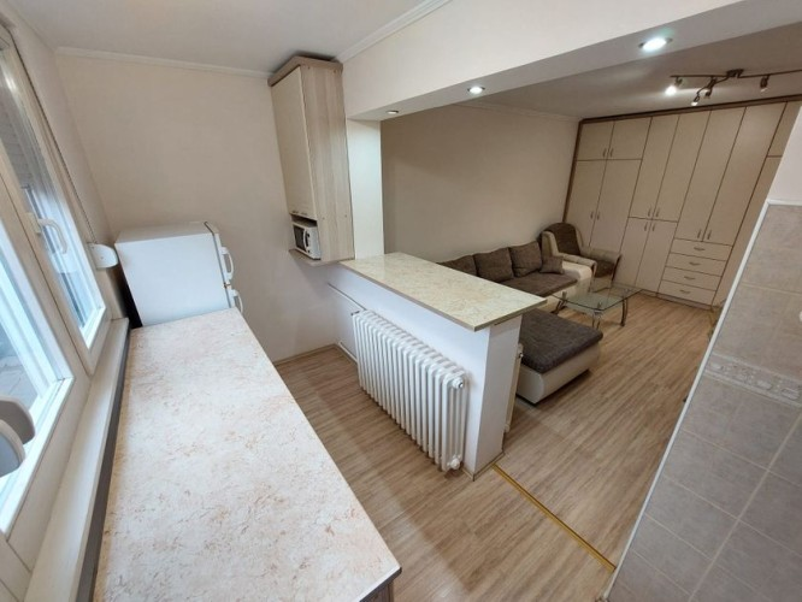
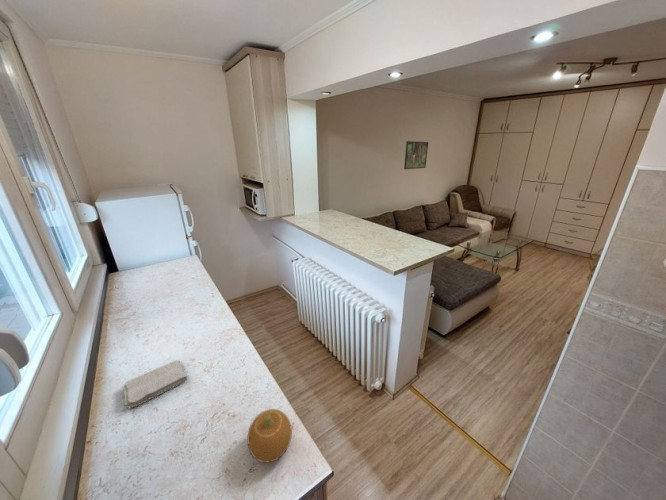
+ washcloth [122,359,188,409]
+ fruit [247,408,293,463]
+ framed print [403,140,429,170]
